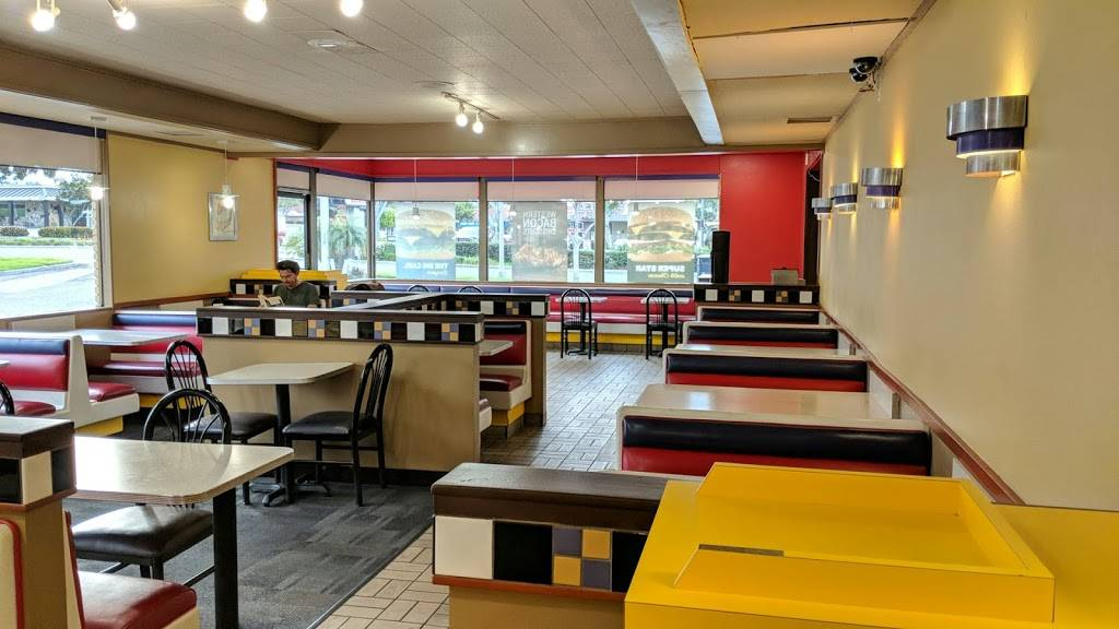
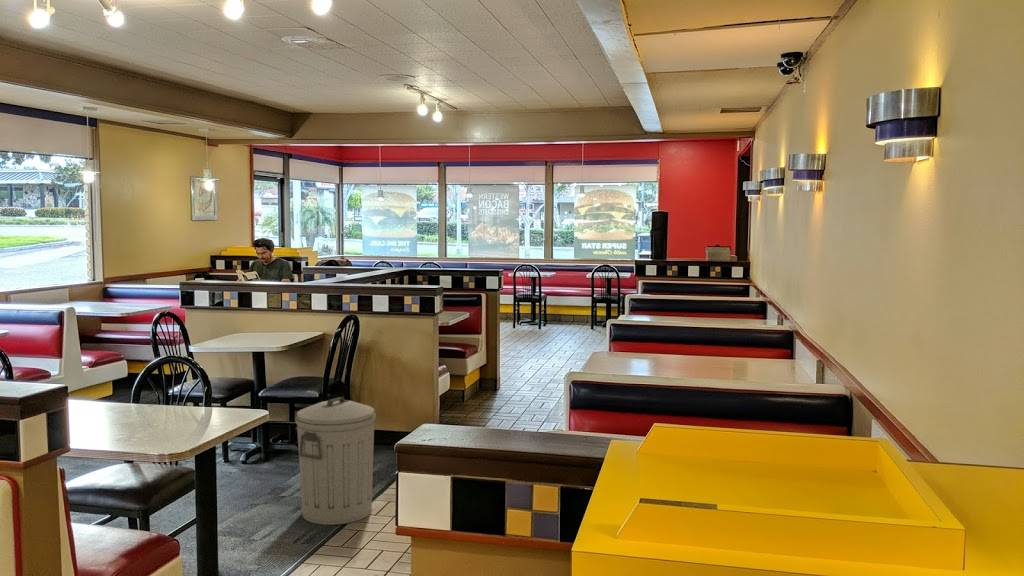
+ trash can [295,396,377,526]
